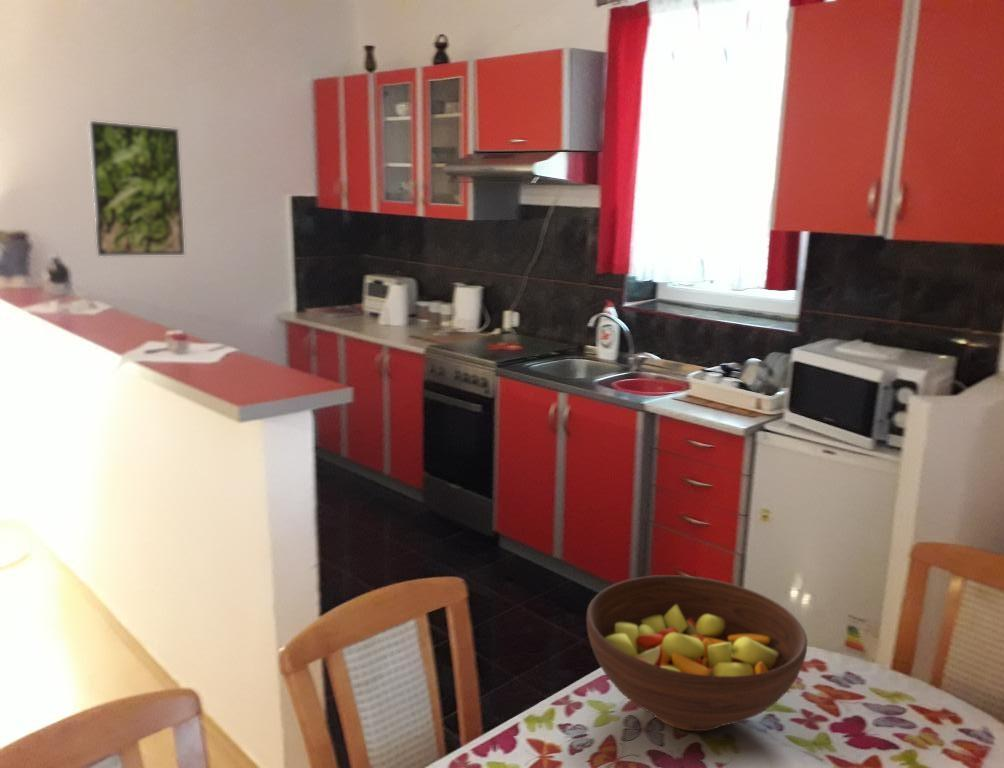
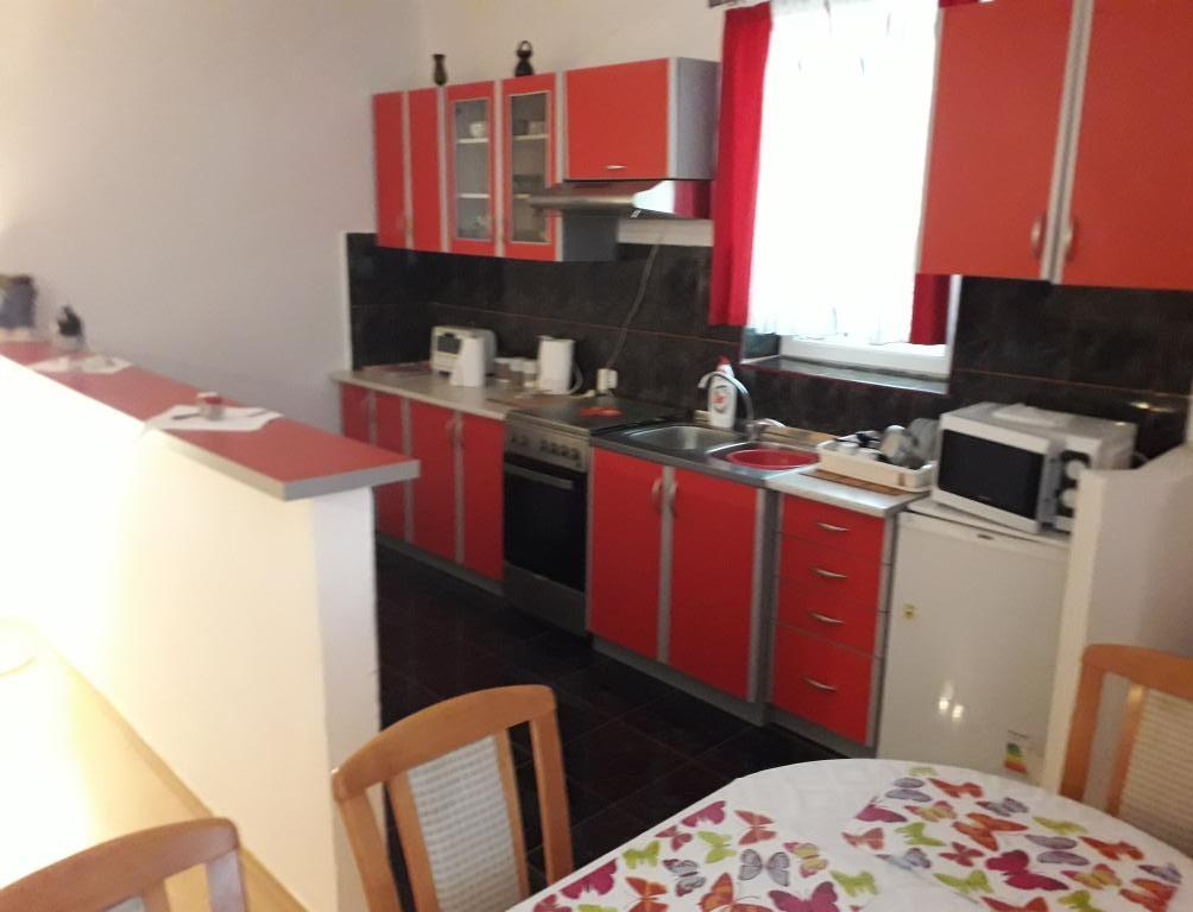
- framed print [88,120,185,257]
- fruit bowl [585,574,808,732]
